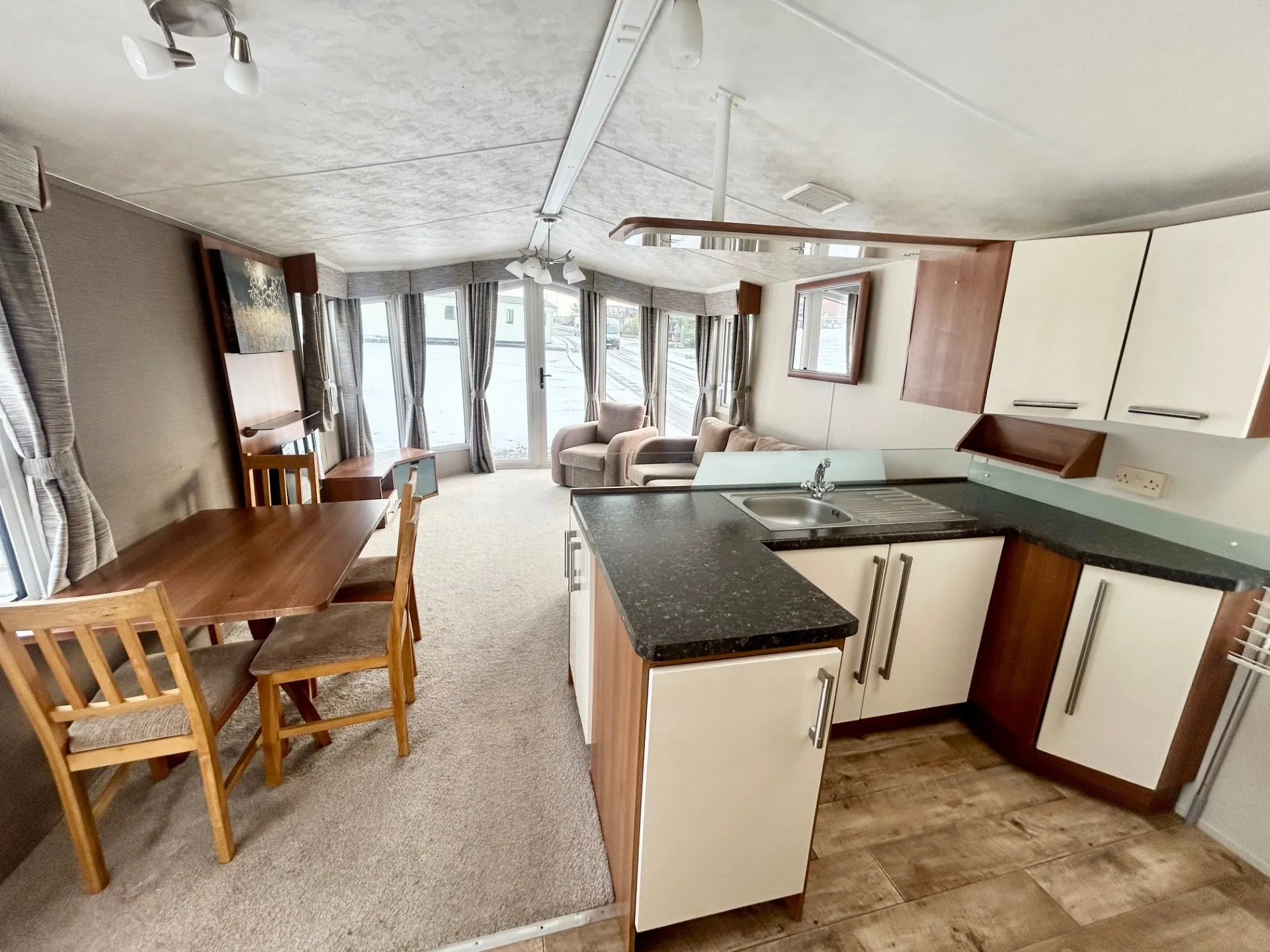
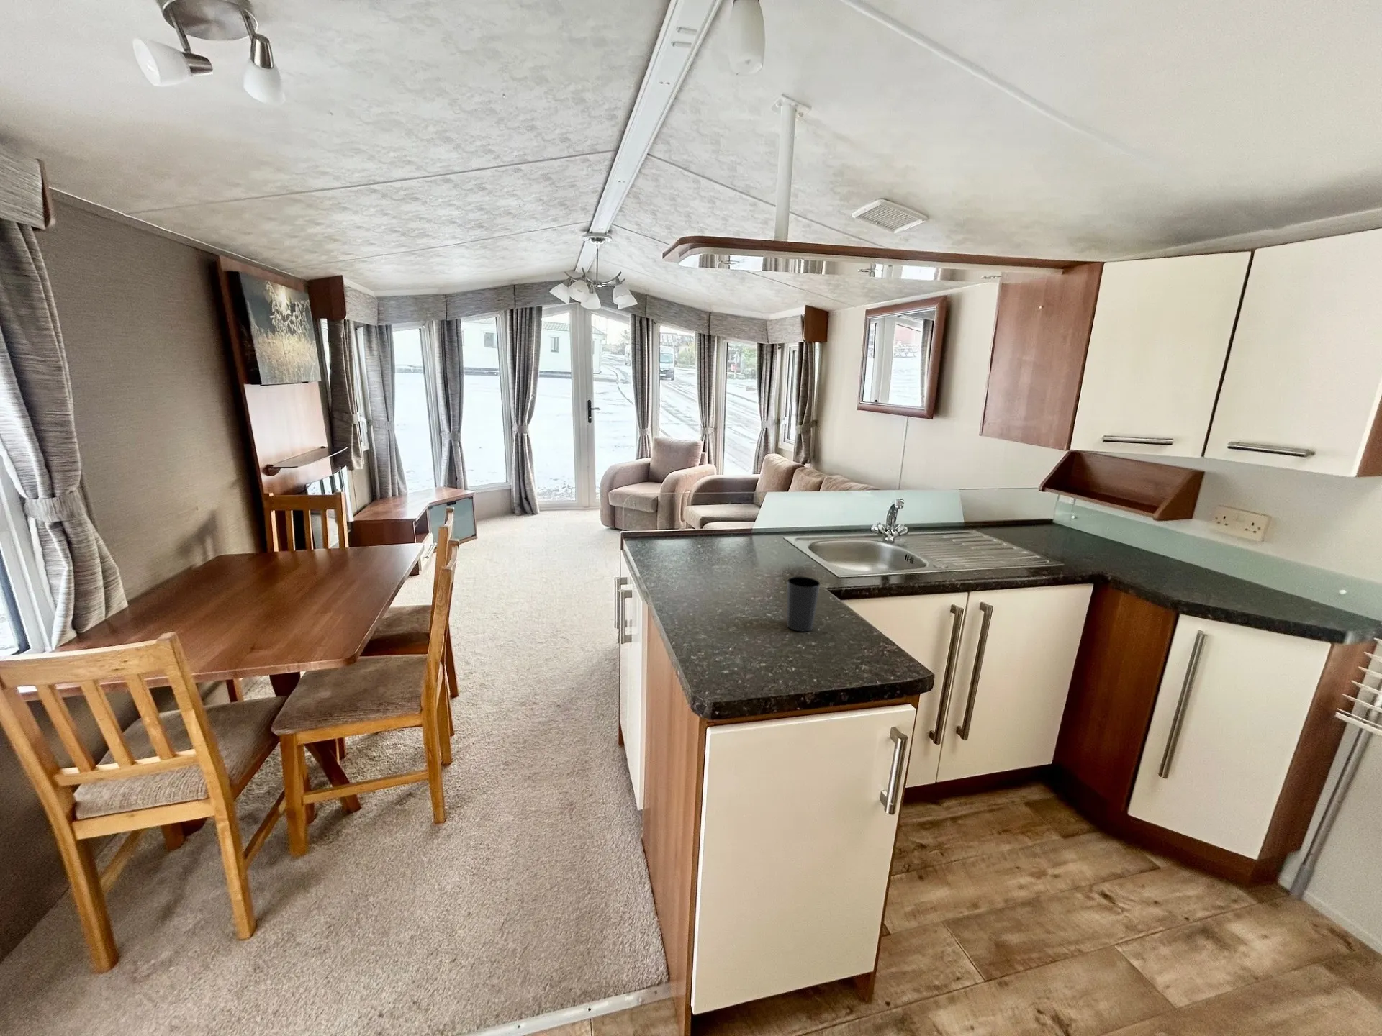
+ cup [786,576,822,632]
